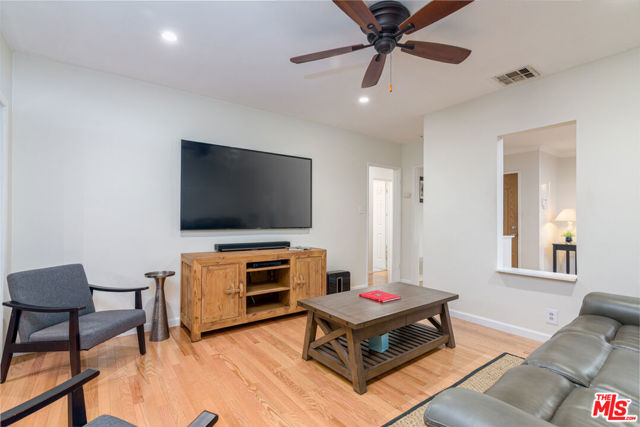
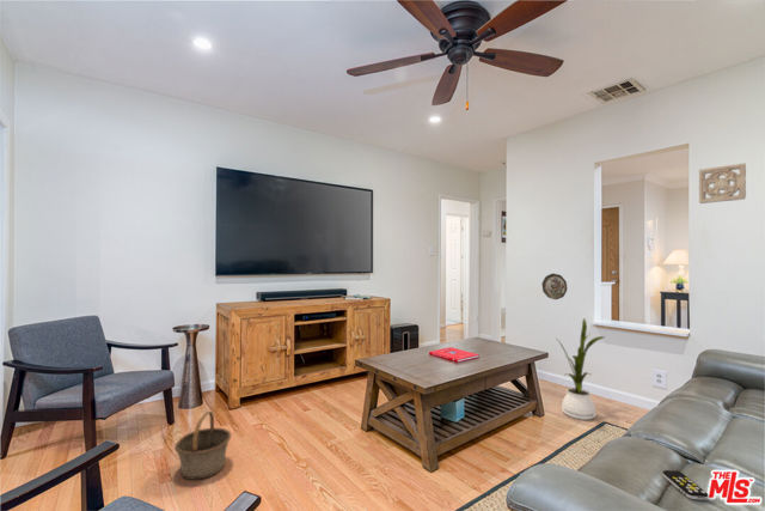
+ house plant [553,317,606,421]
+ remote control [661,469,709,501]
+ wall ornament [698,163,747,205]
+ decorative plate [541,273,568,300]
+ basket [173,410,232,481]
